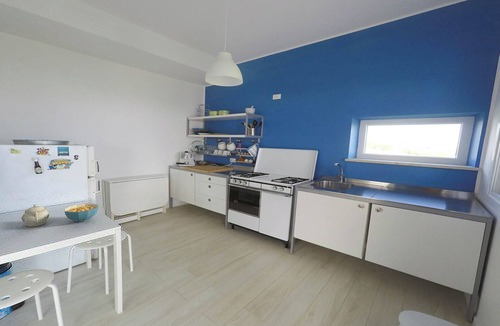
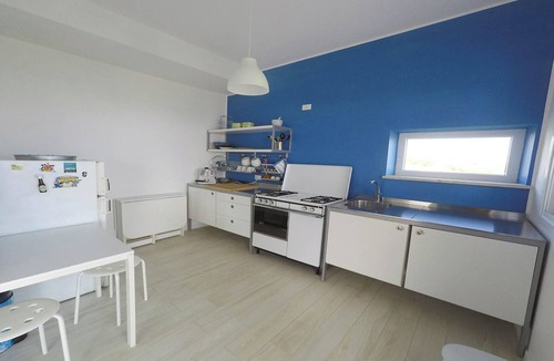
- teapot [21,204,50,228]
- cereal bowl [63,203,99,223]
